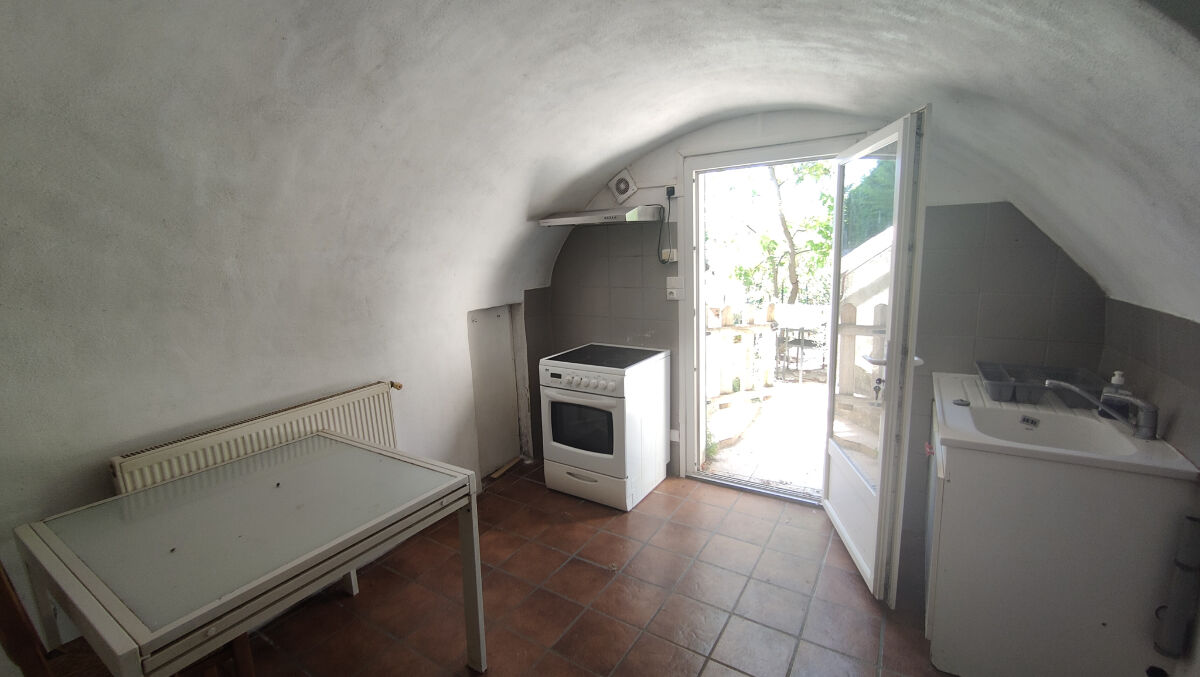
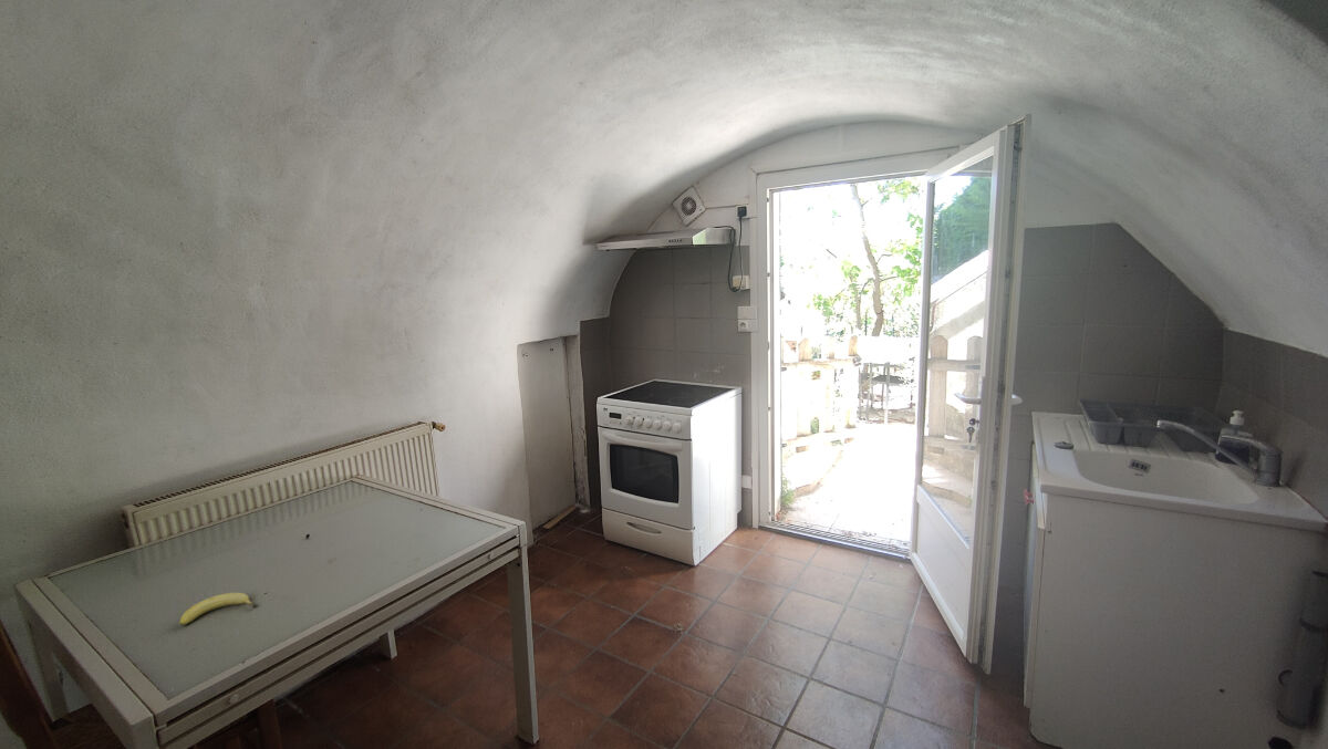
+ fruit [178,592,257,627]
